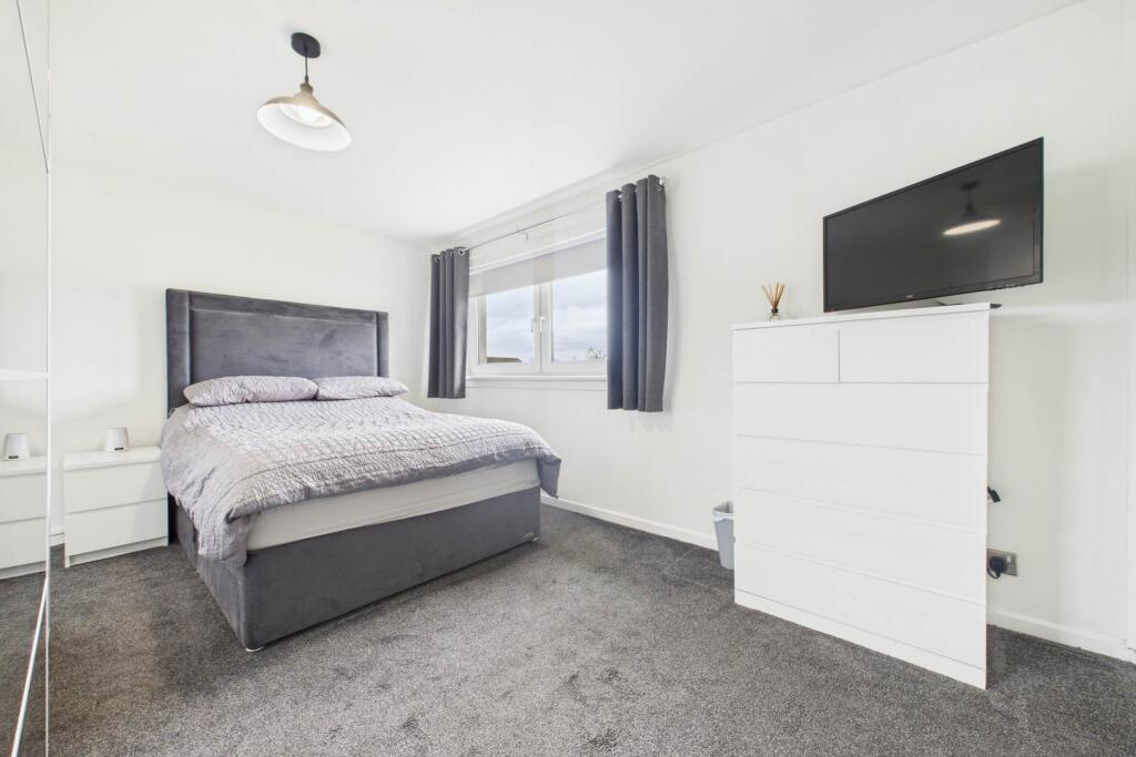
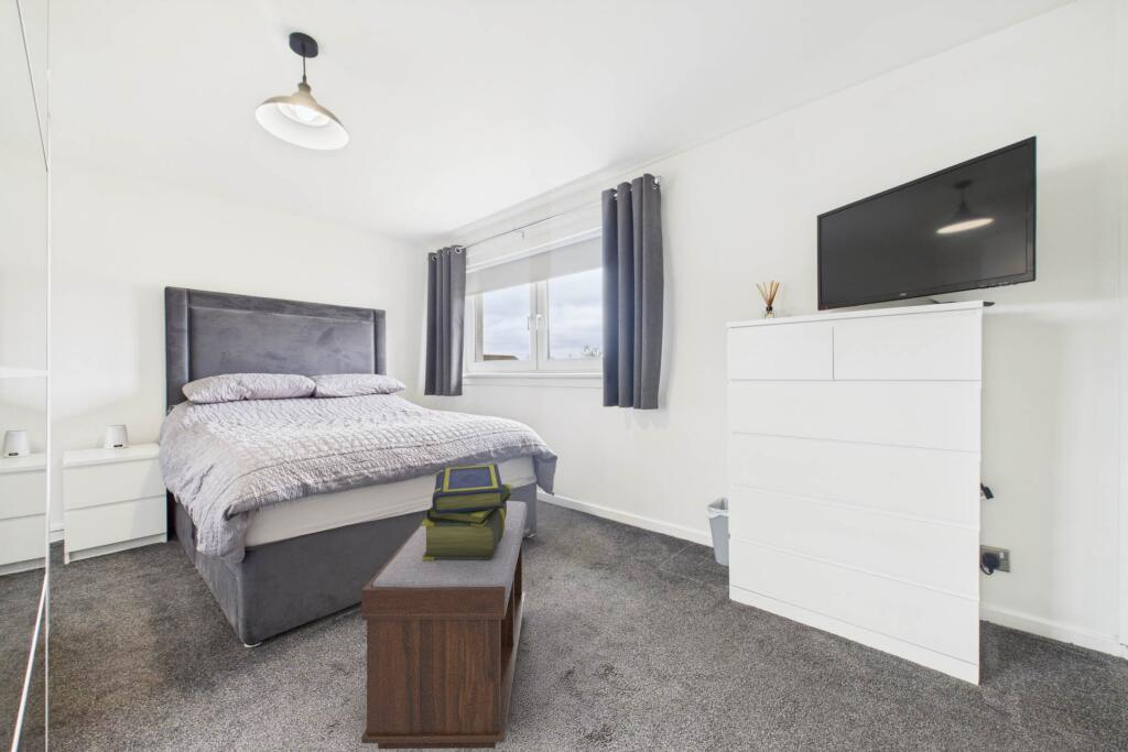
+ bench [360,500,528,750]
+ stack of books [421,464,514,560]
